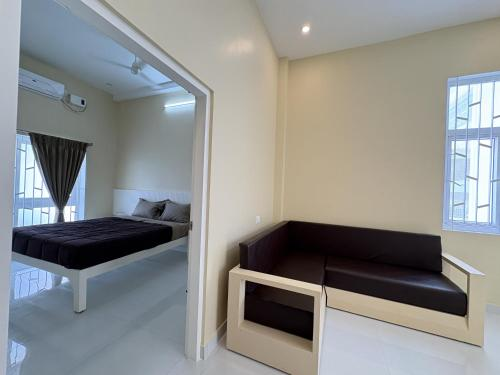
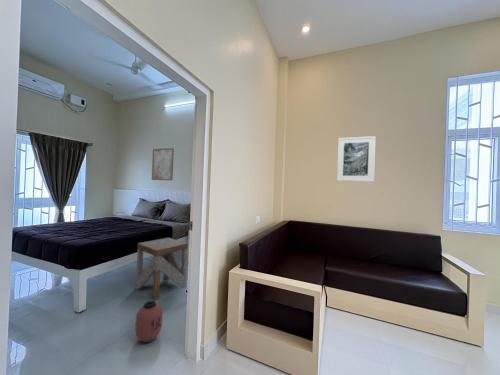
+ wall art [151,147,175,181]
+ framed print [336,135,377,183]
+ side table [135,237,189,301]
+ lantern [135,300,163,344]
